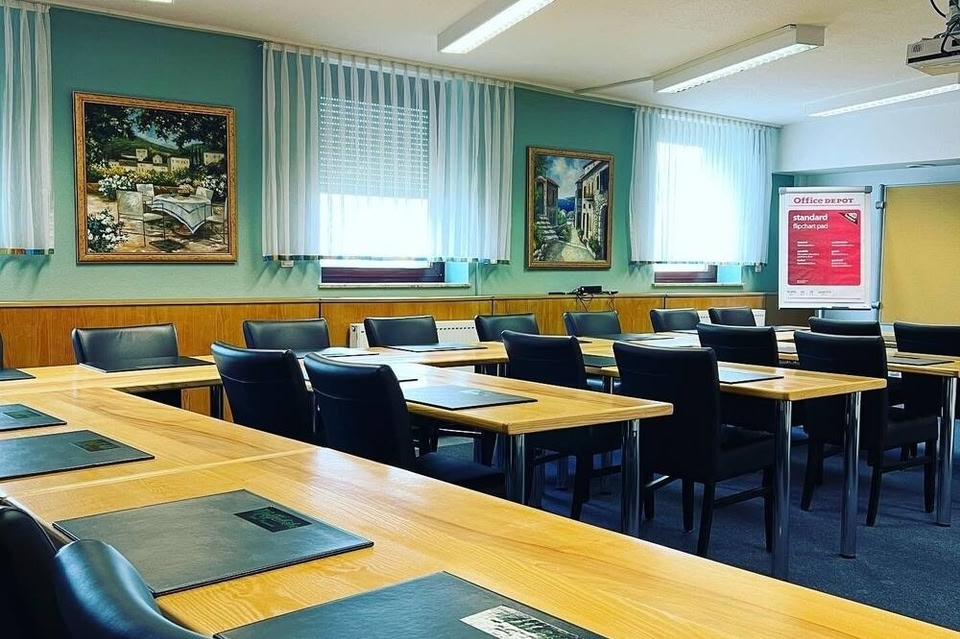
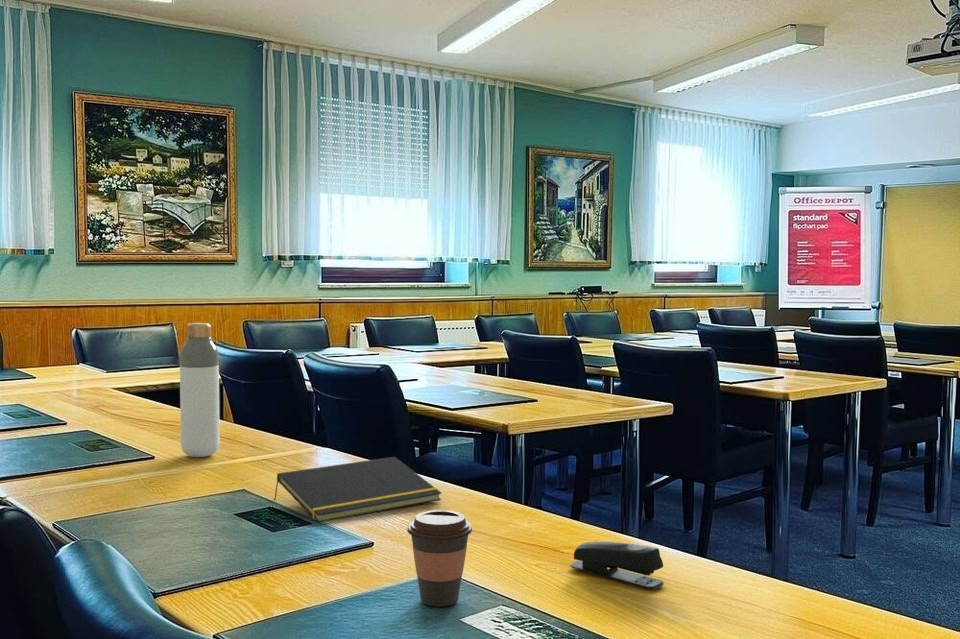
+ bottle [179,322,221,458]
+ coffee cup [406,509,474,608]
+ notepad [273,456,443,523]
+ stapler [569,540,665,590]
